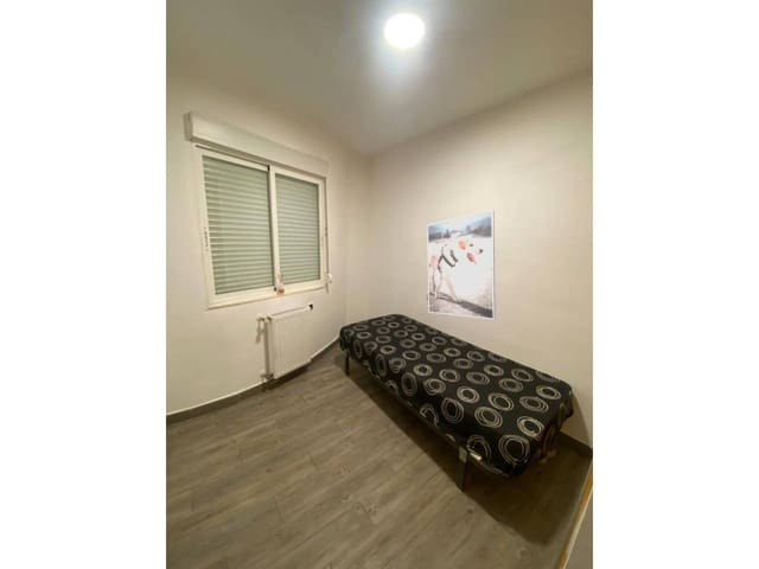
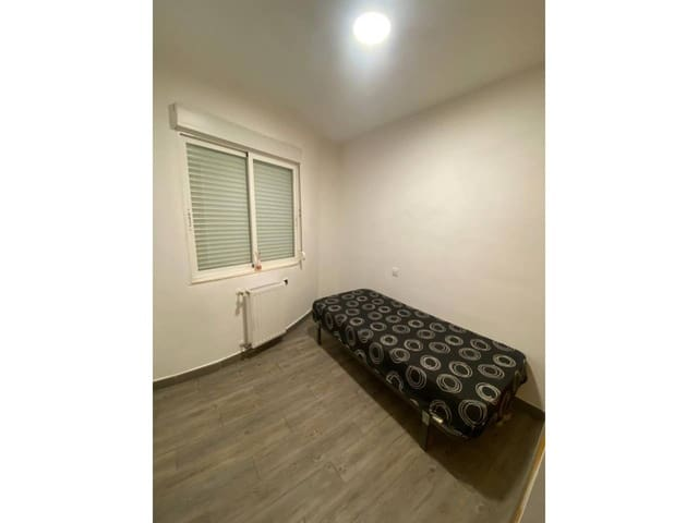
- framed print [426,209,497,320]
